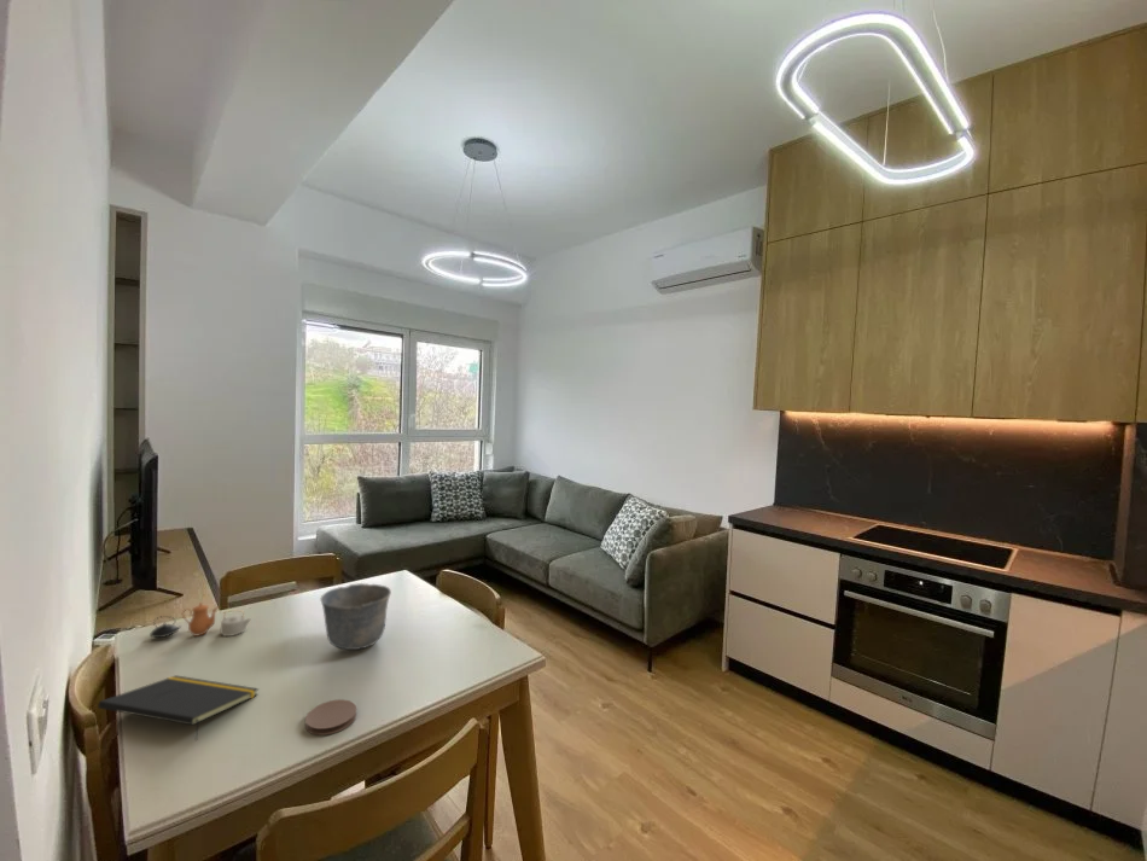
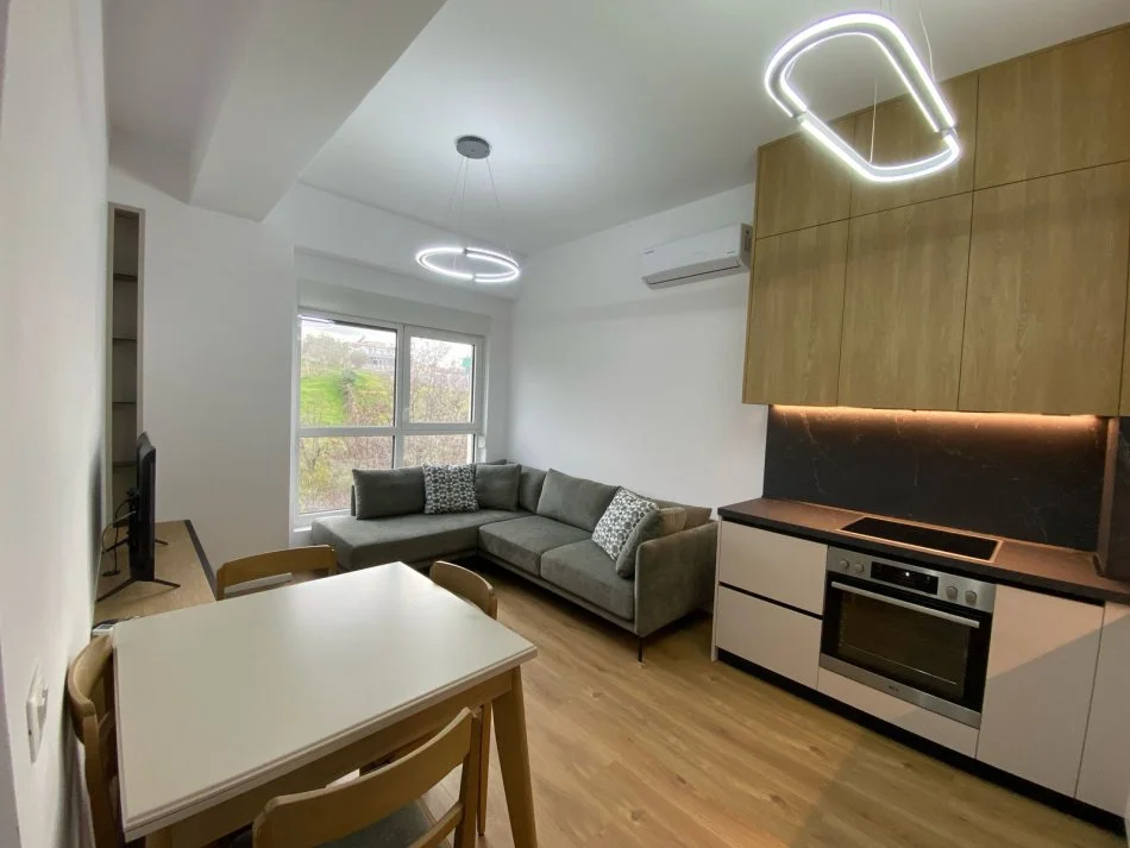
- notepad [97,674,260,741]
- teapot [149,601,252,639]
- coaster [304,698,357,737]
- cup [319,582,392,651]
